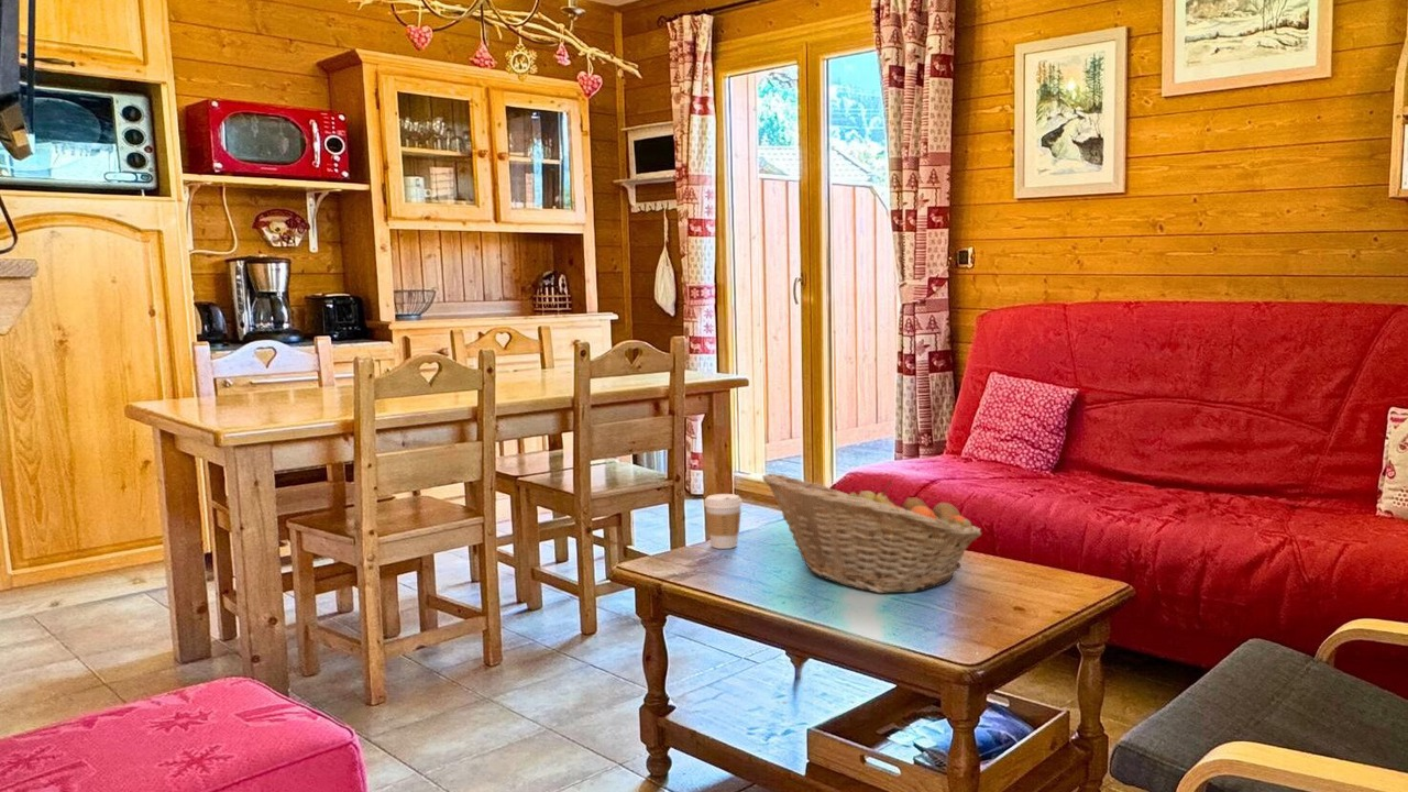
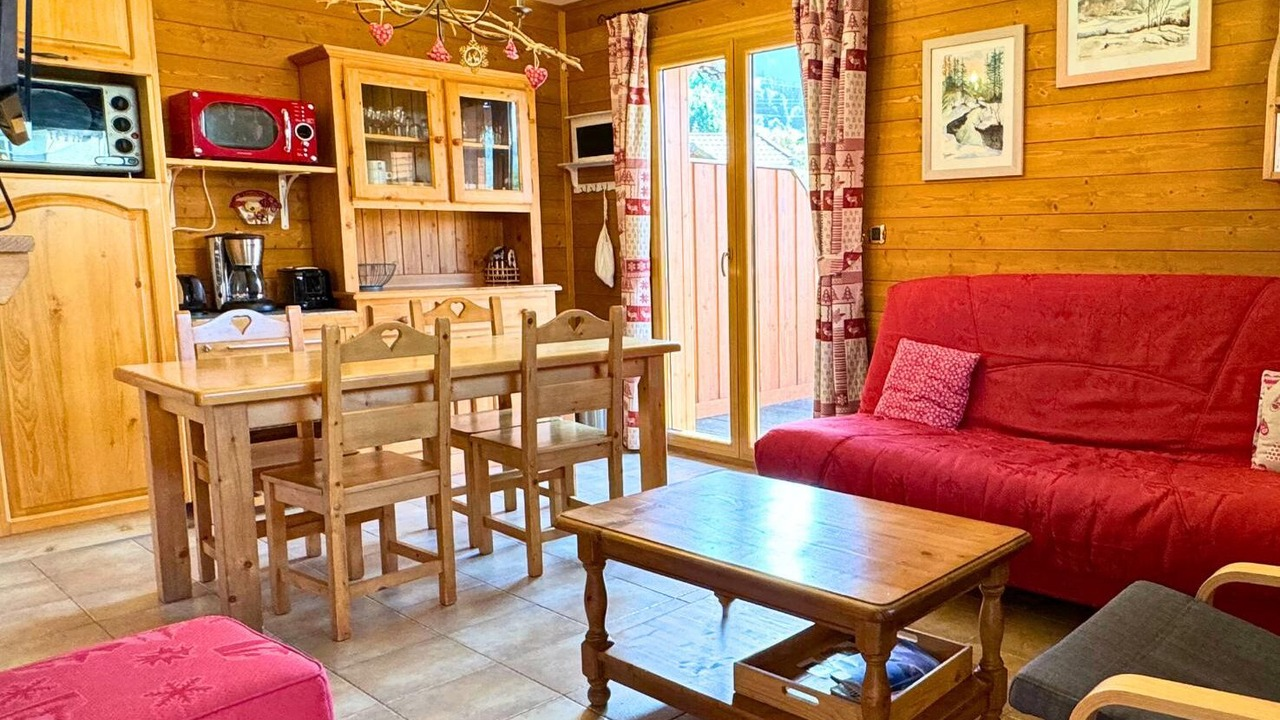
- coffee cup [703,493,743,550]
- fruit basket [761,473,983,594]
